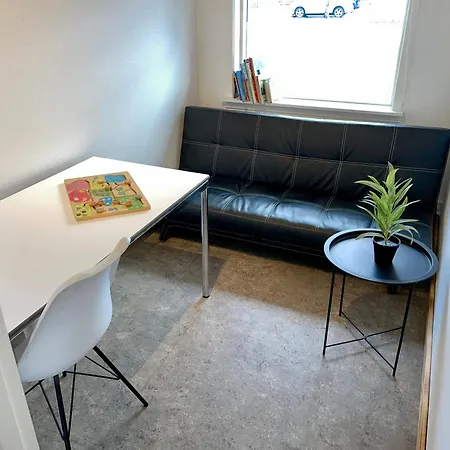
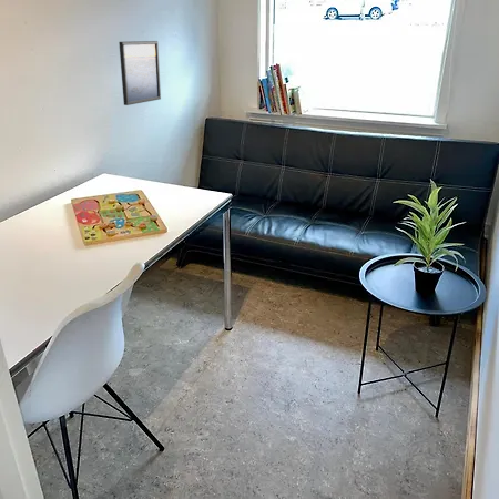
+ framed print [118,40,162,106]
